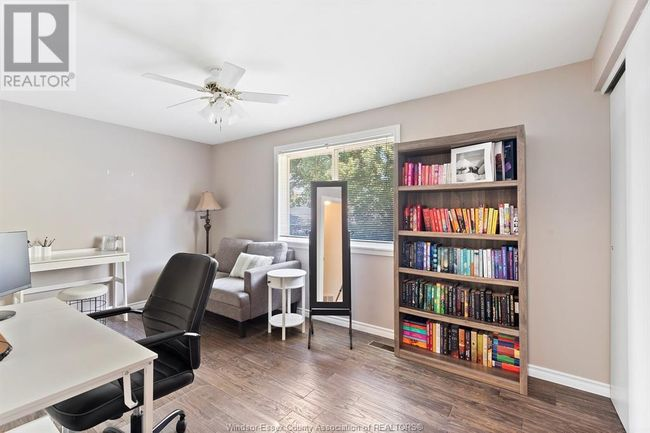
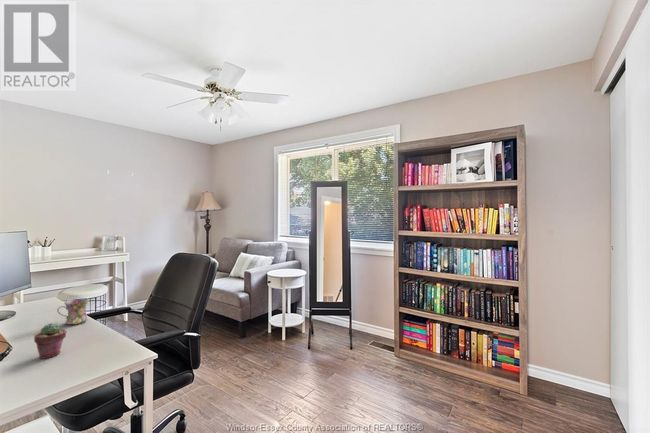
+ mug [56,297,90,325]
+ potted succulent [33,322,67,360]
